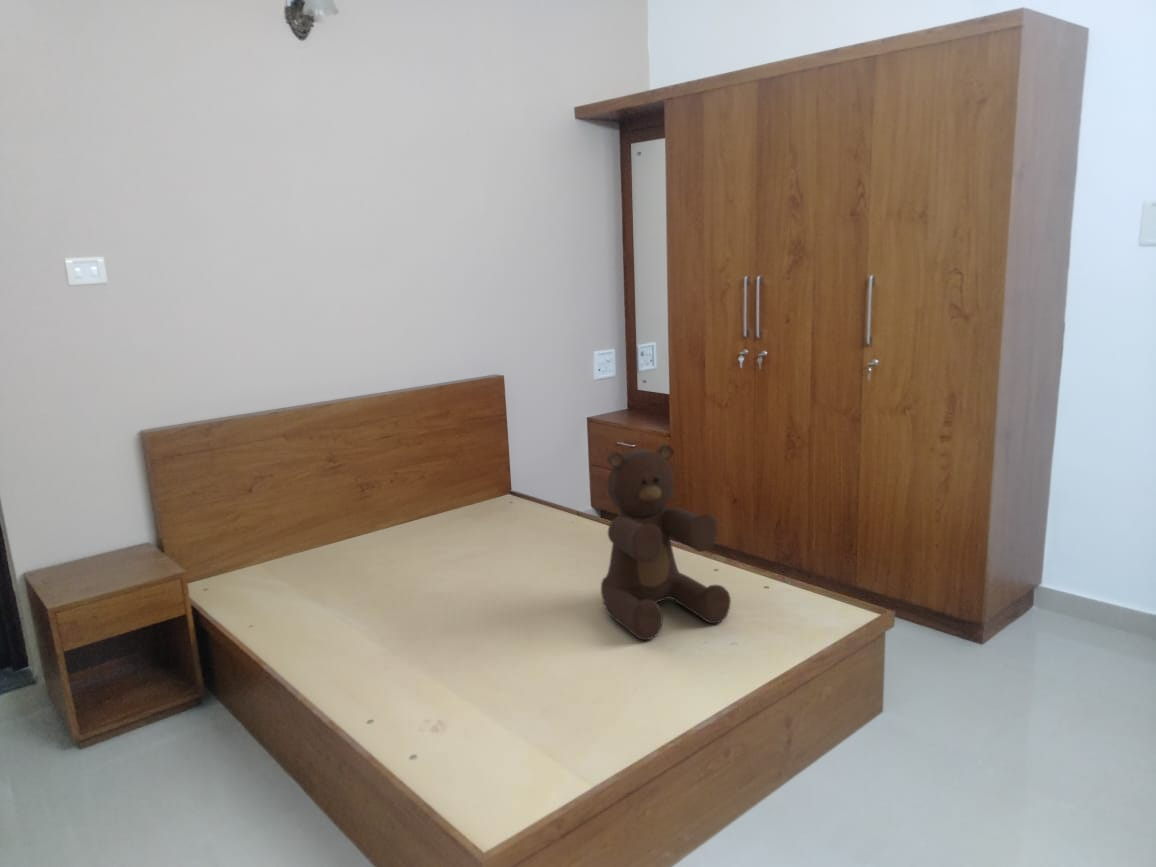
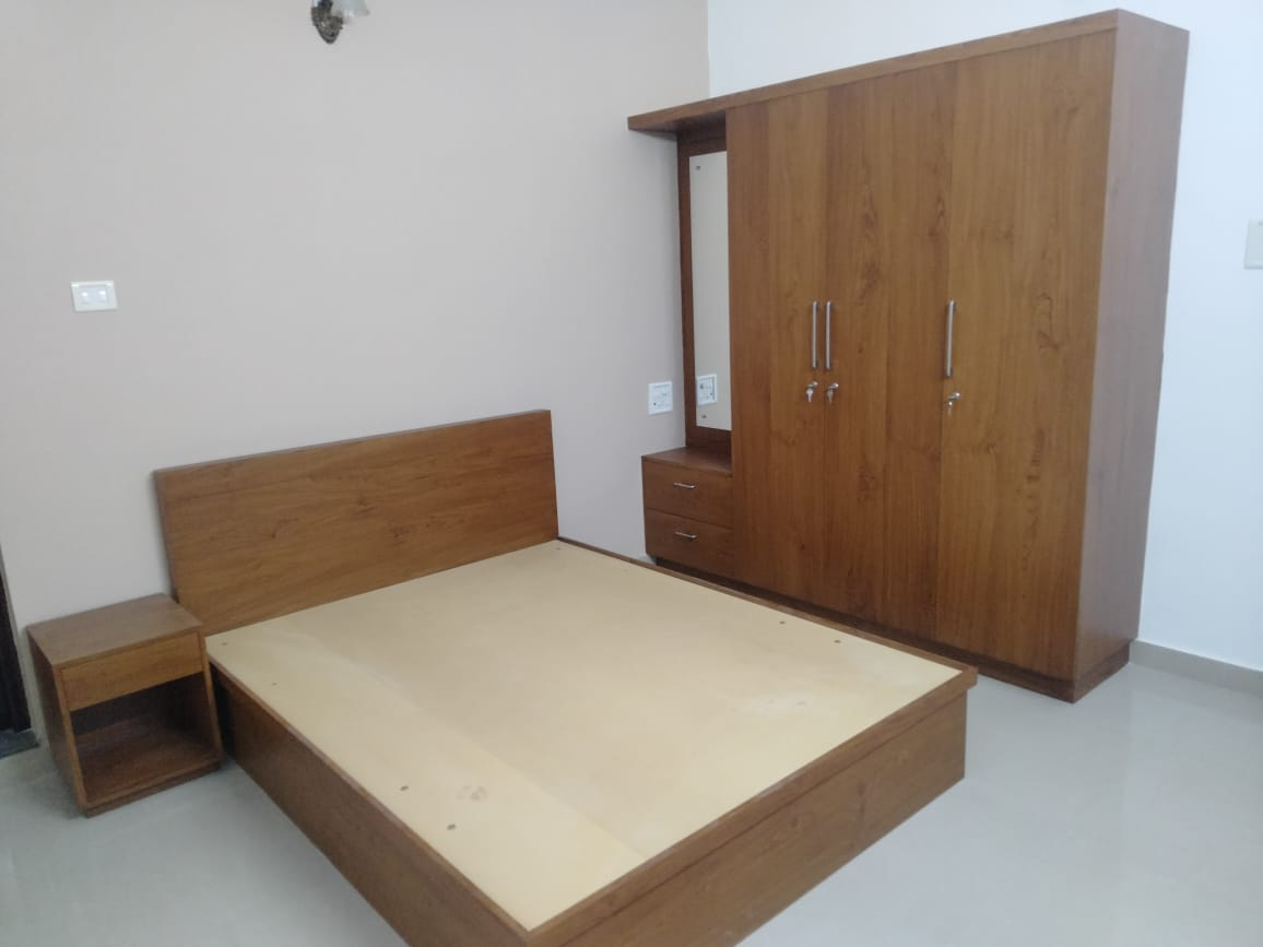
- teddy bear [600,443,732,641]
